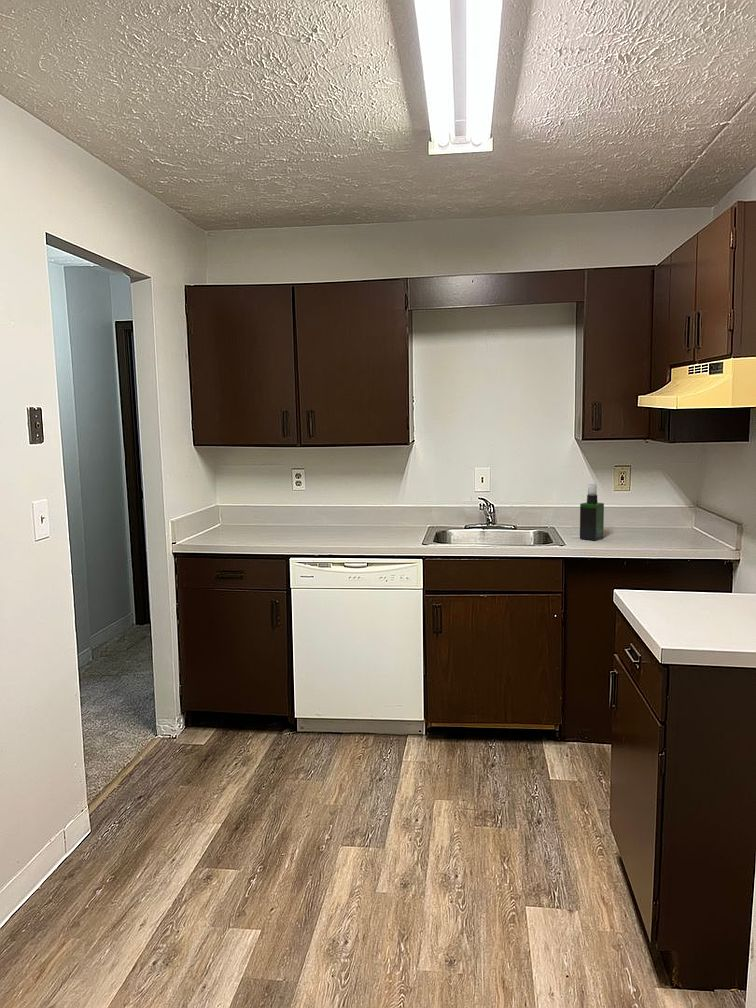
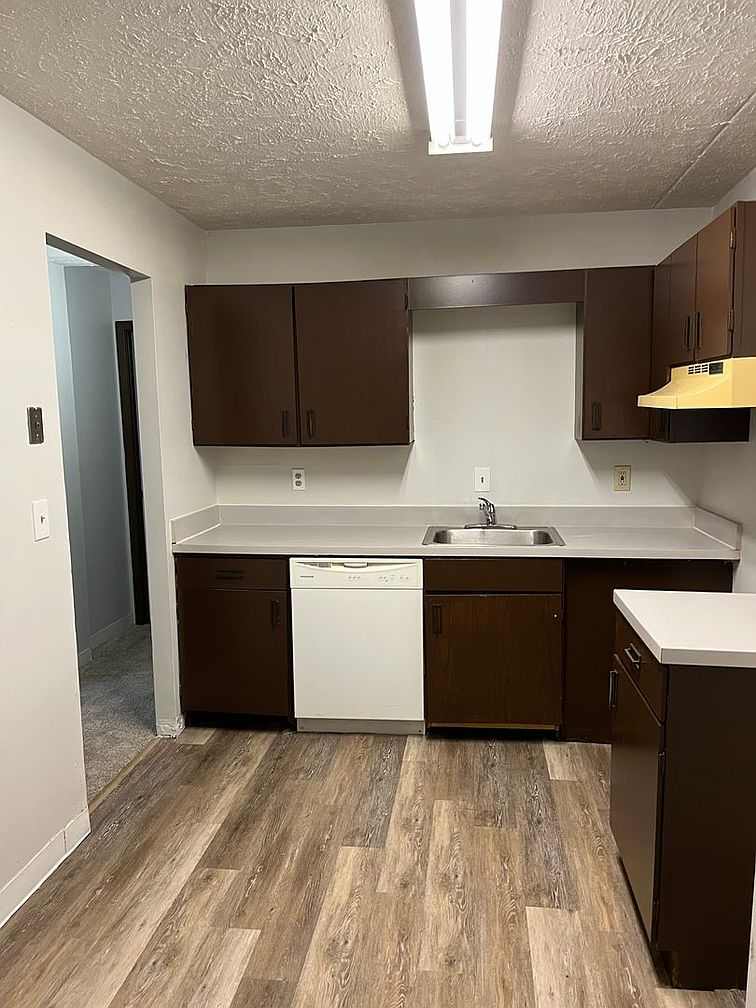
- spray bottle [579,483,605,541]
